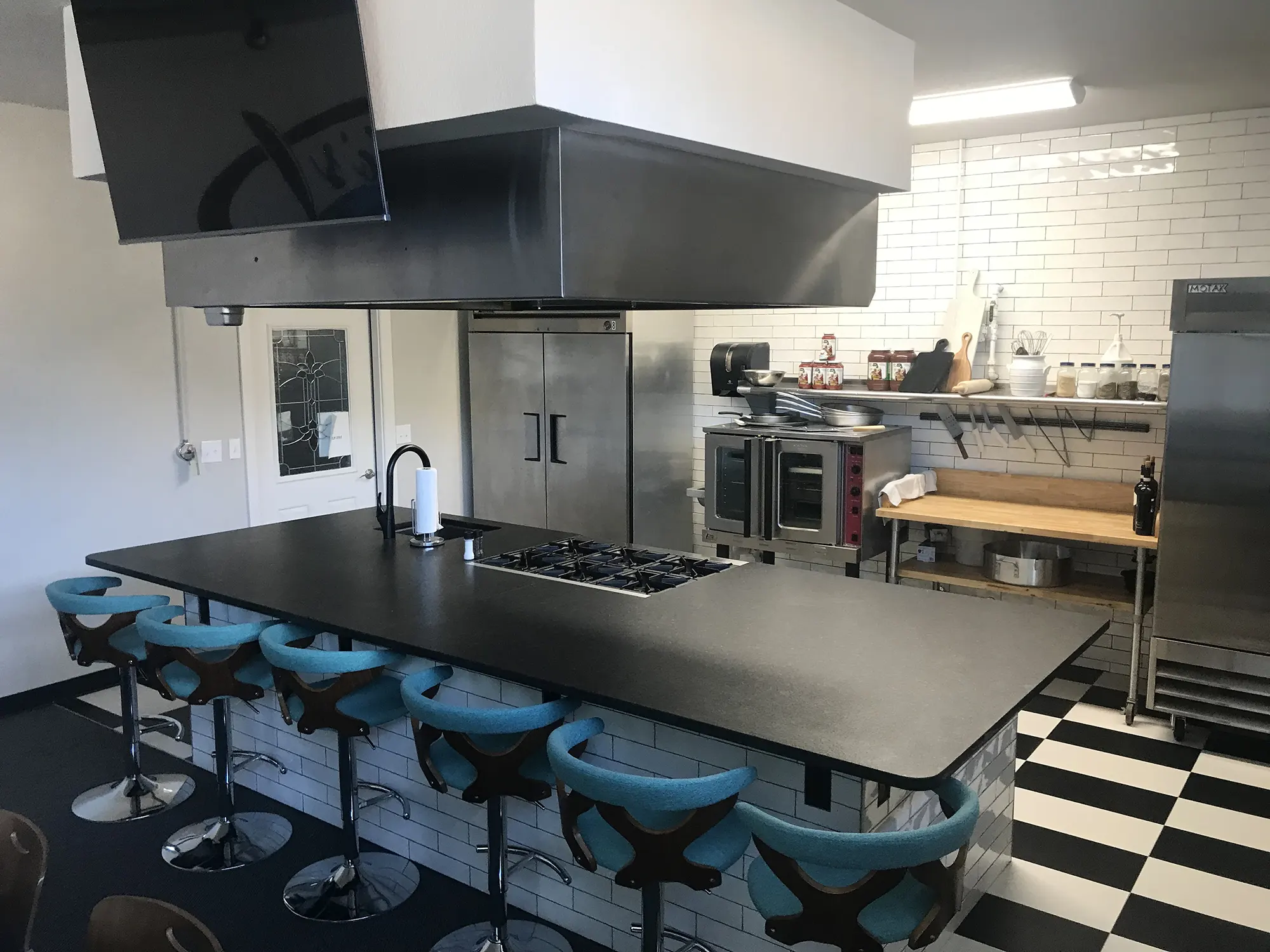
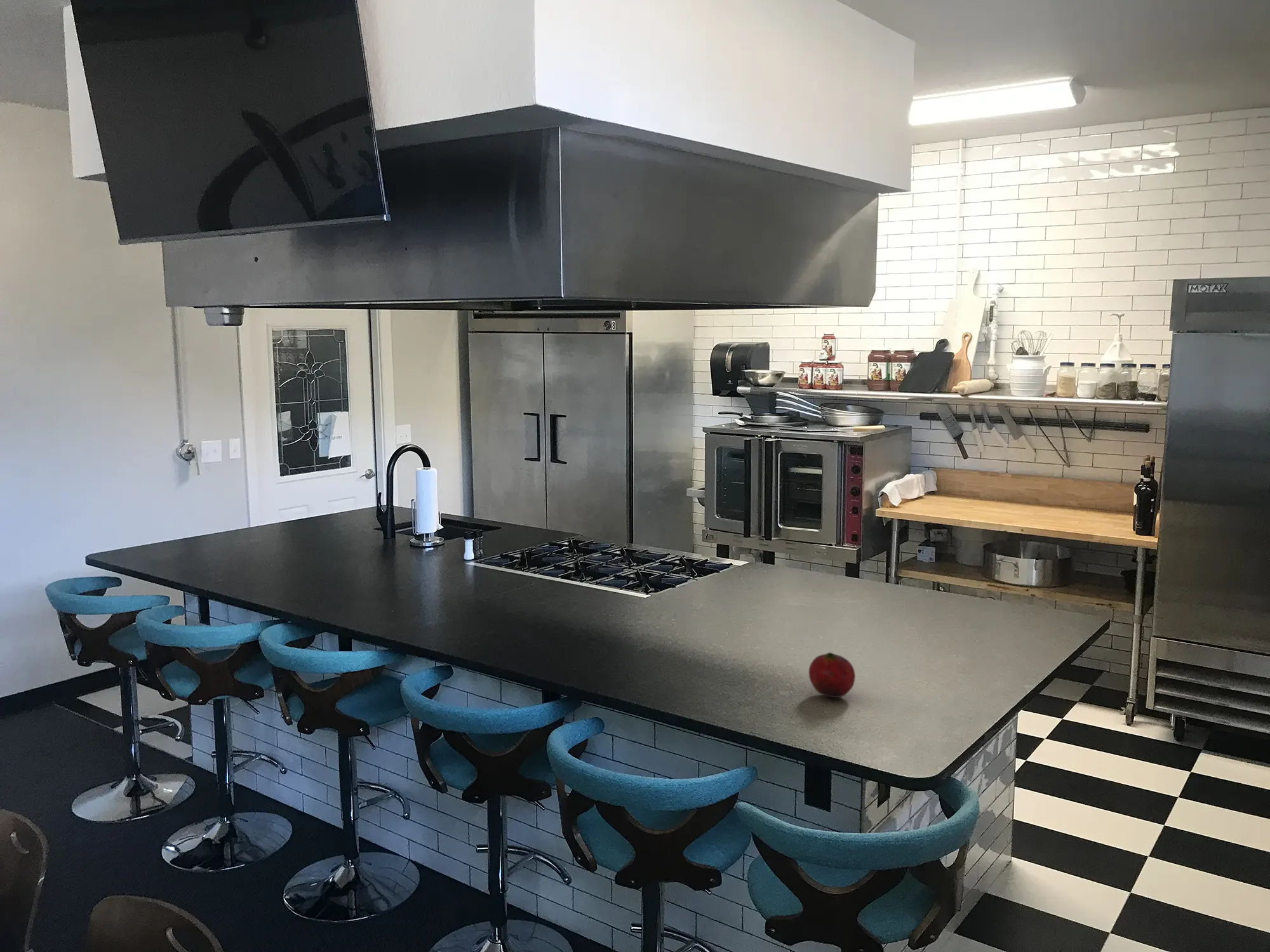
+ fruit [808,652,856,698]
